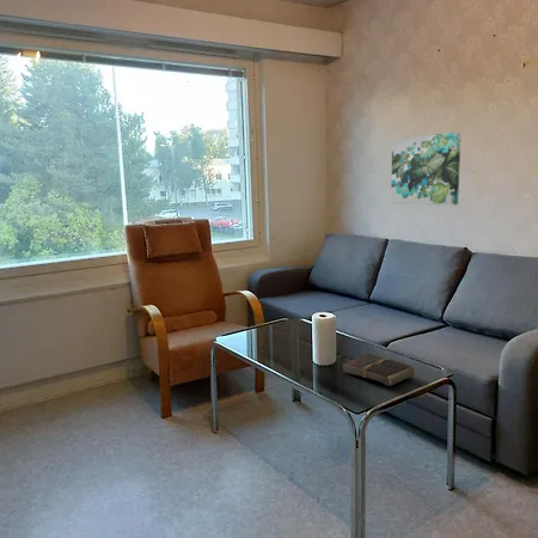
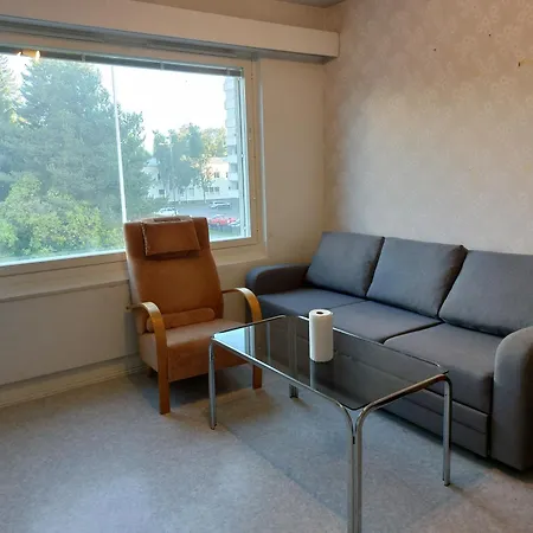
- book [342,353,416,387]
- wall art [390,130,463,206]
